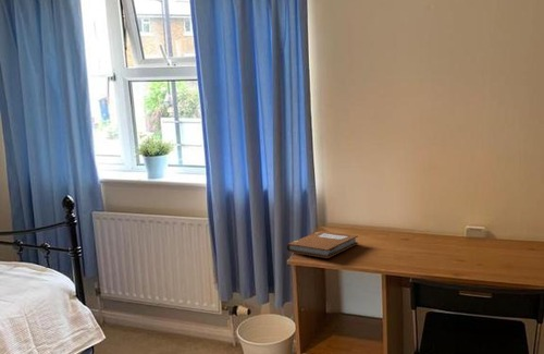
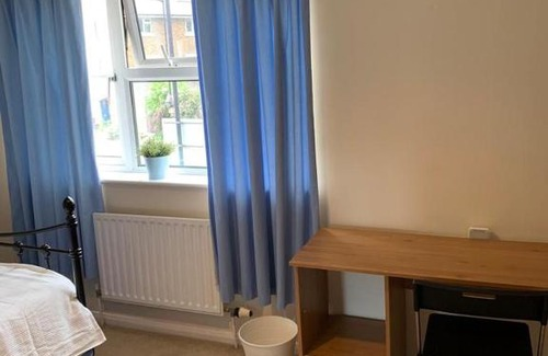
- notebook [285,230,359,259]
